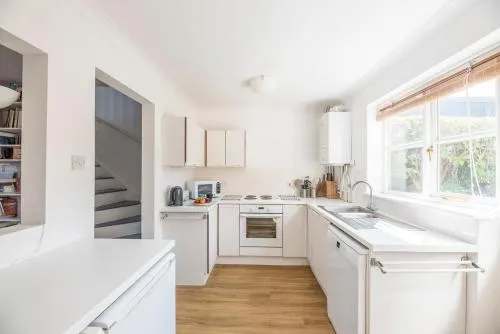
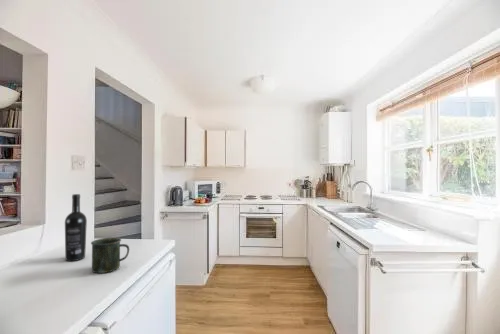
+ mug [90,237,130,274]
+ wine bottle [64,193,88,262]
